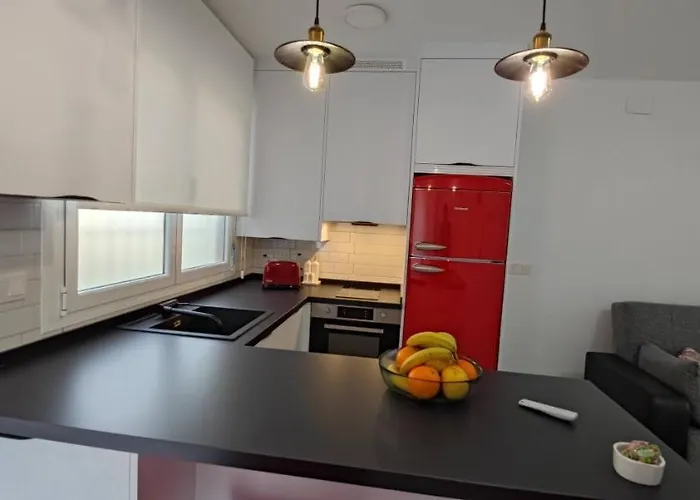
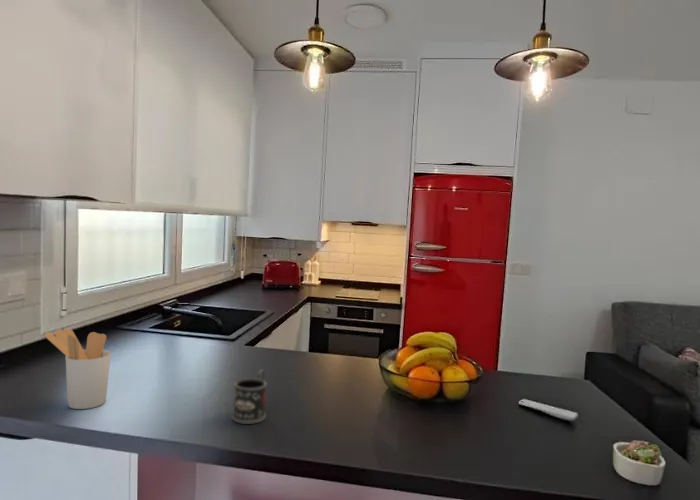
+ utensil holder [44,327,112,410]
+ mug [231,368,268,425]
